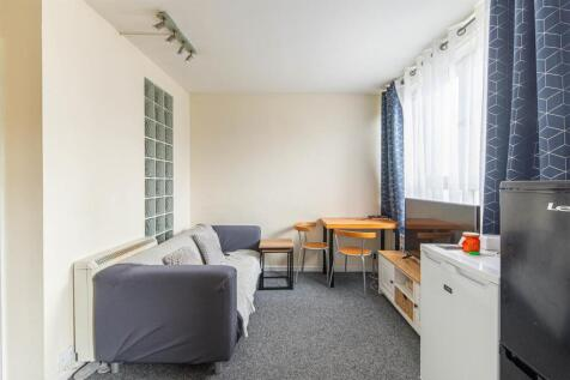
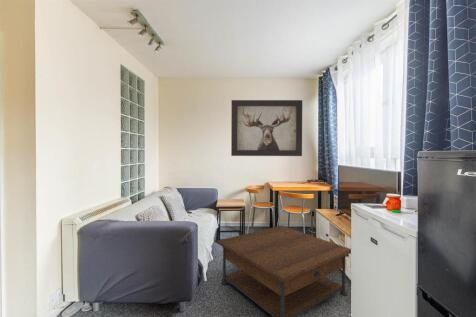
+ wall art [230,99,303,157]
+ coffee table [215,225,352,317]
